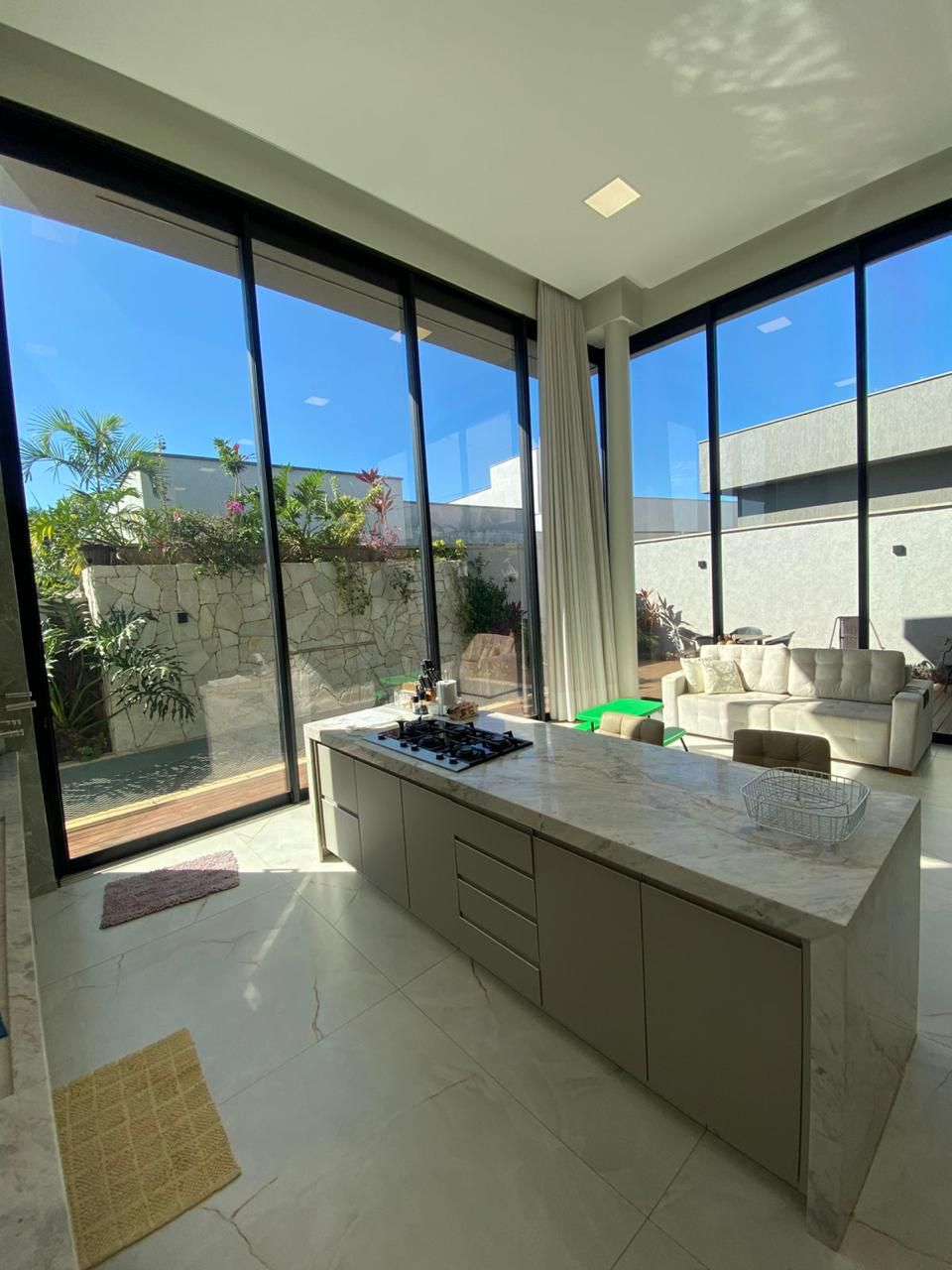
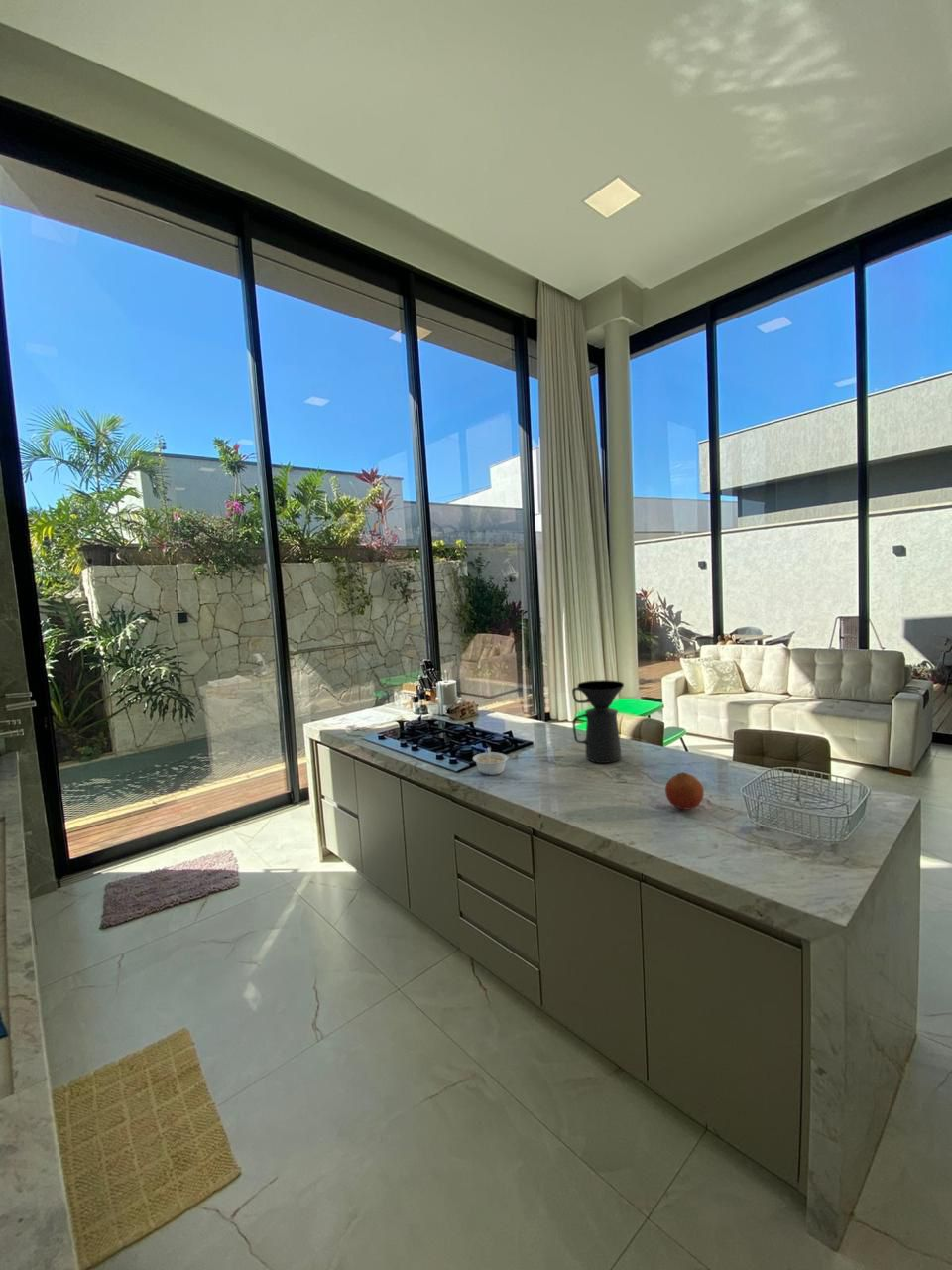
+ coffee maker [571,679,625,764]
+ fruit [664,771,705,810]
+ legume [472,746,510,776]
